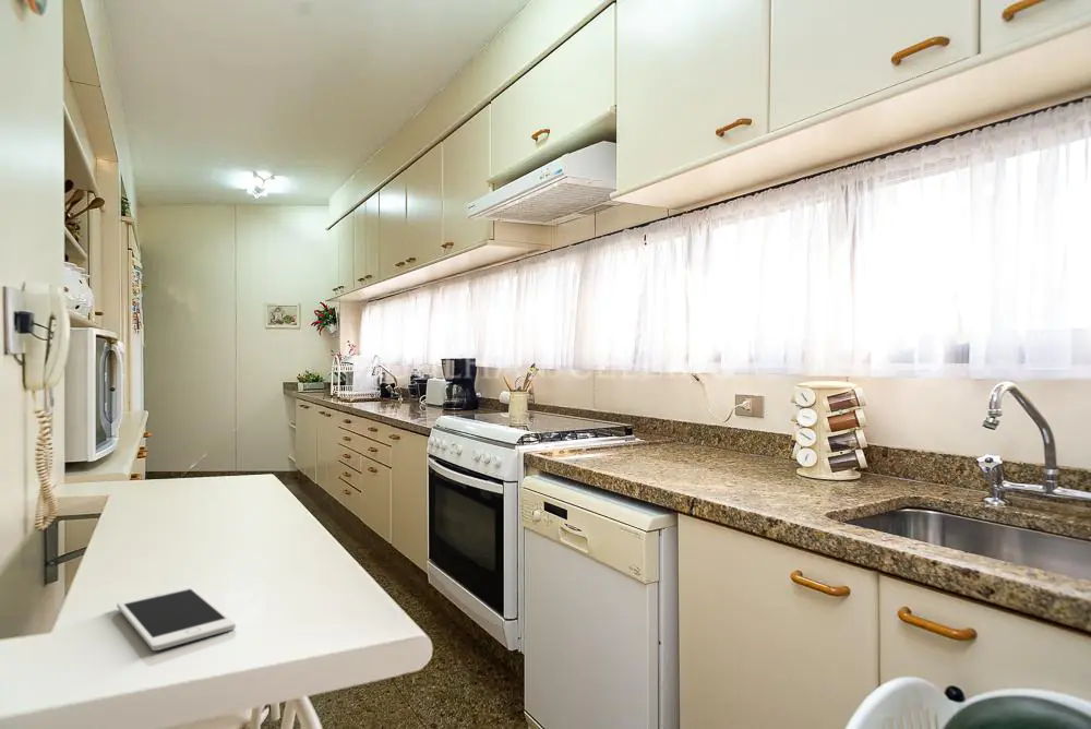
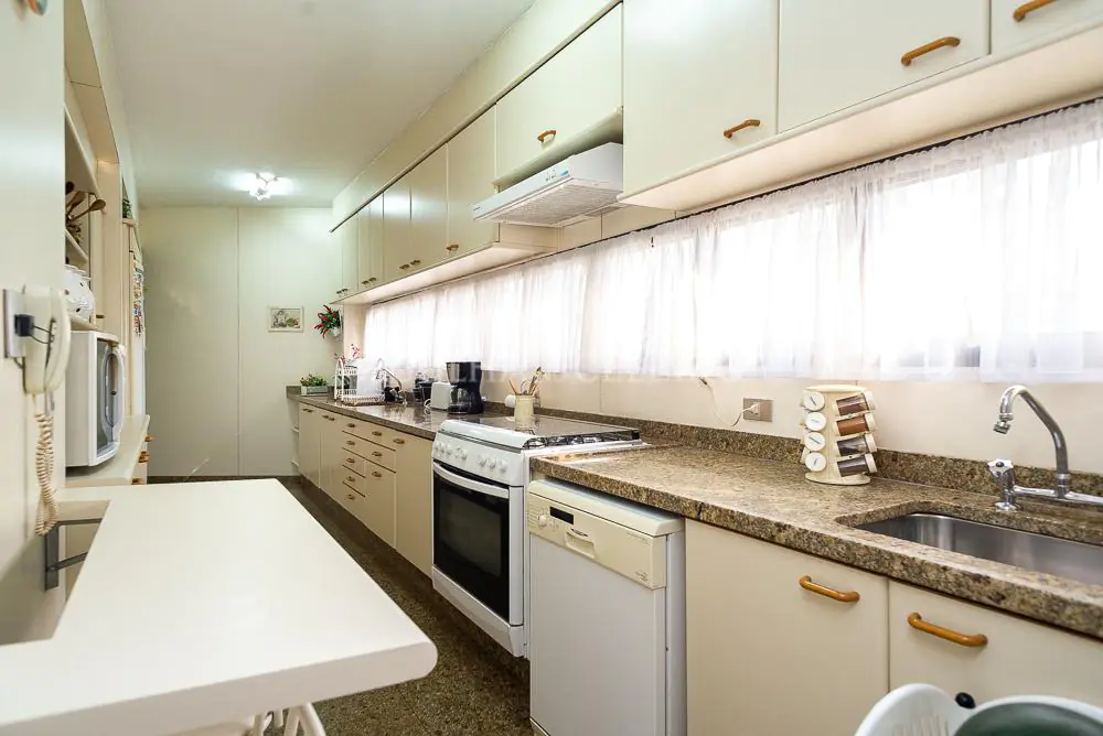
- cell phone [116,585,237,652]
